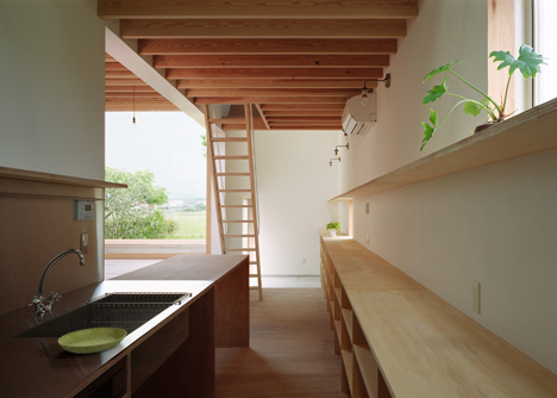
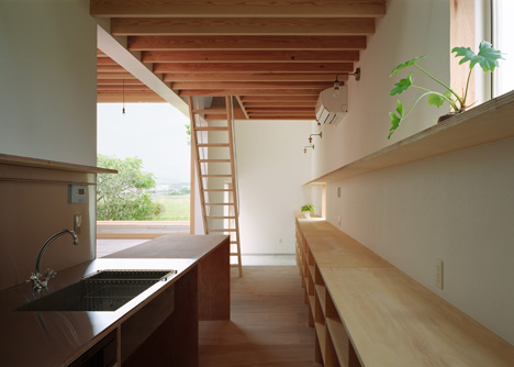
- saucer [57,327,127,354]
